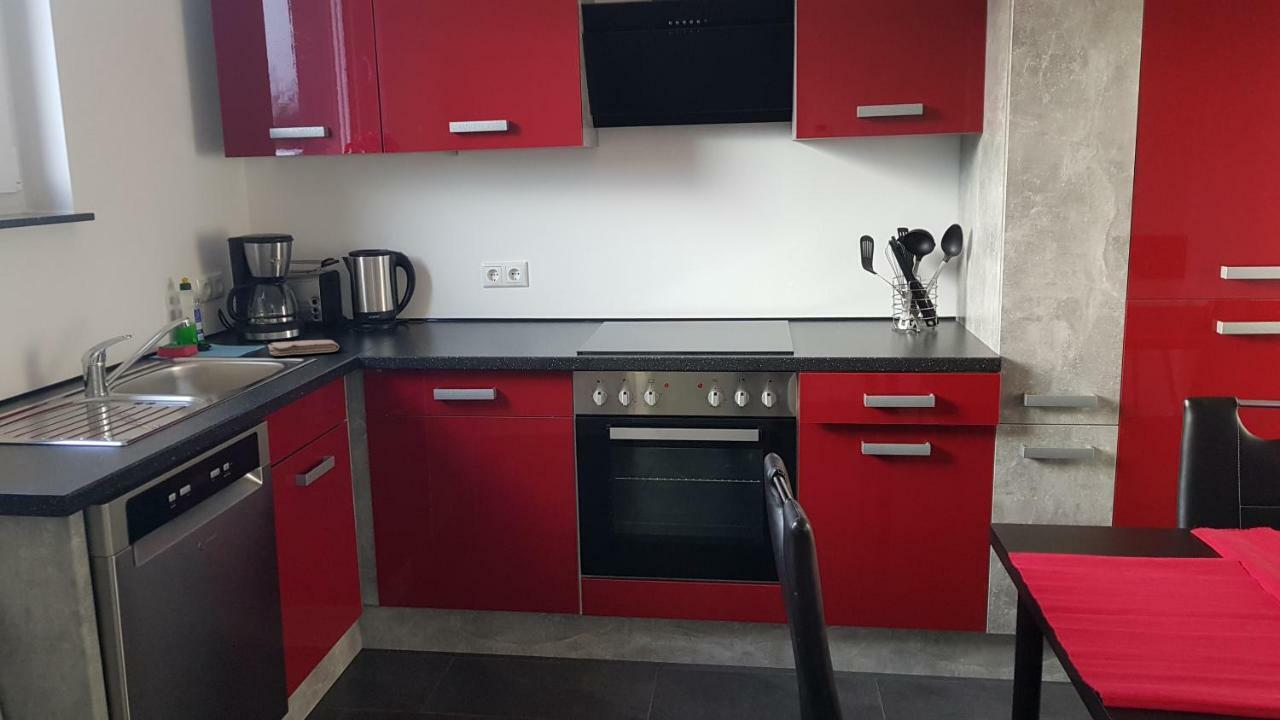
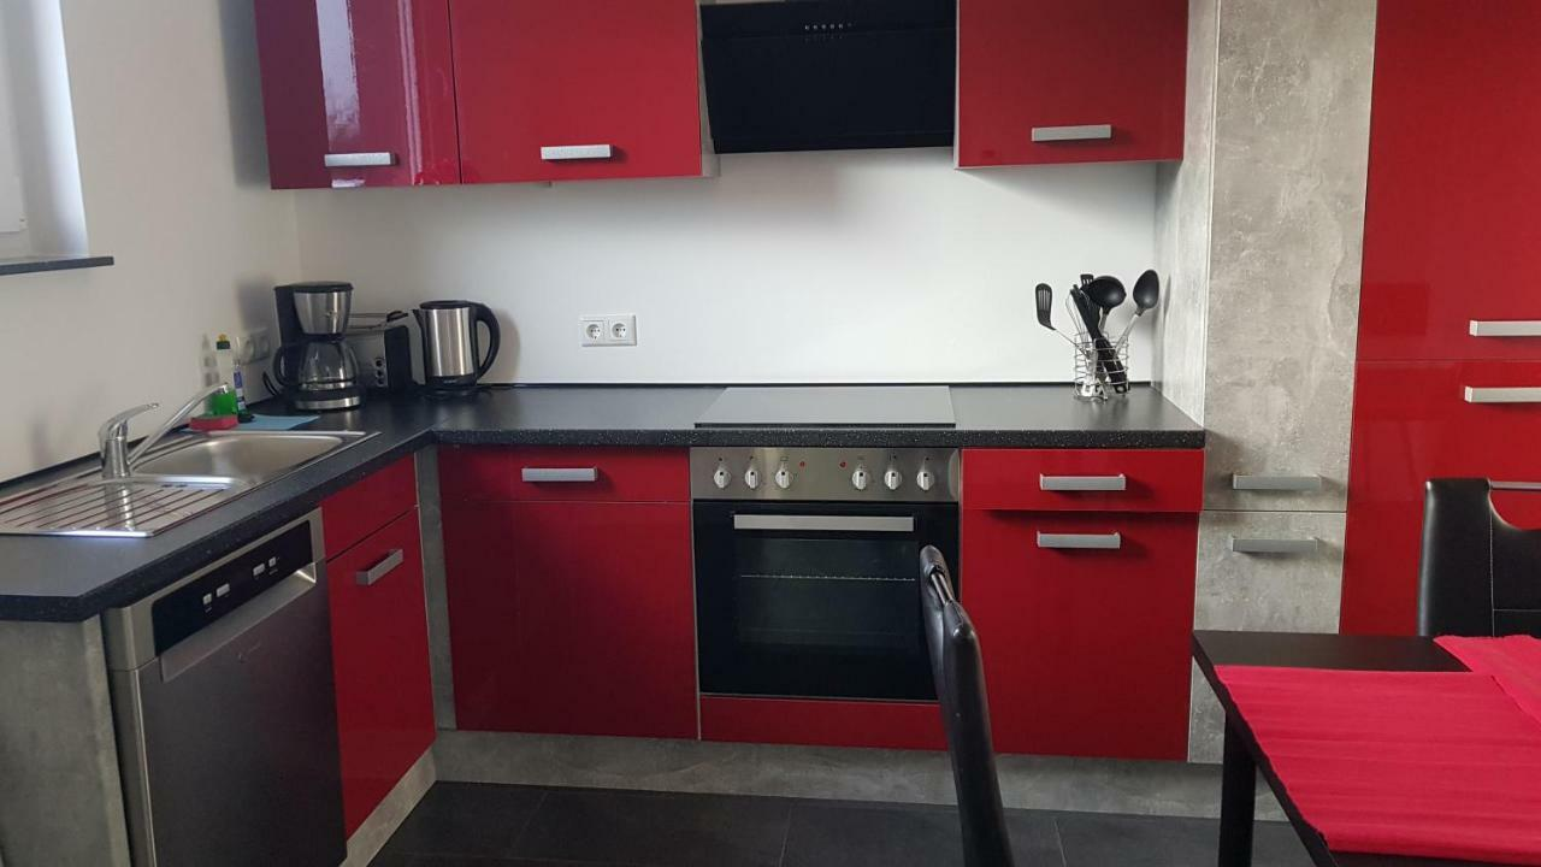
- washcloth [267,339,340,357]
